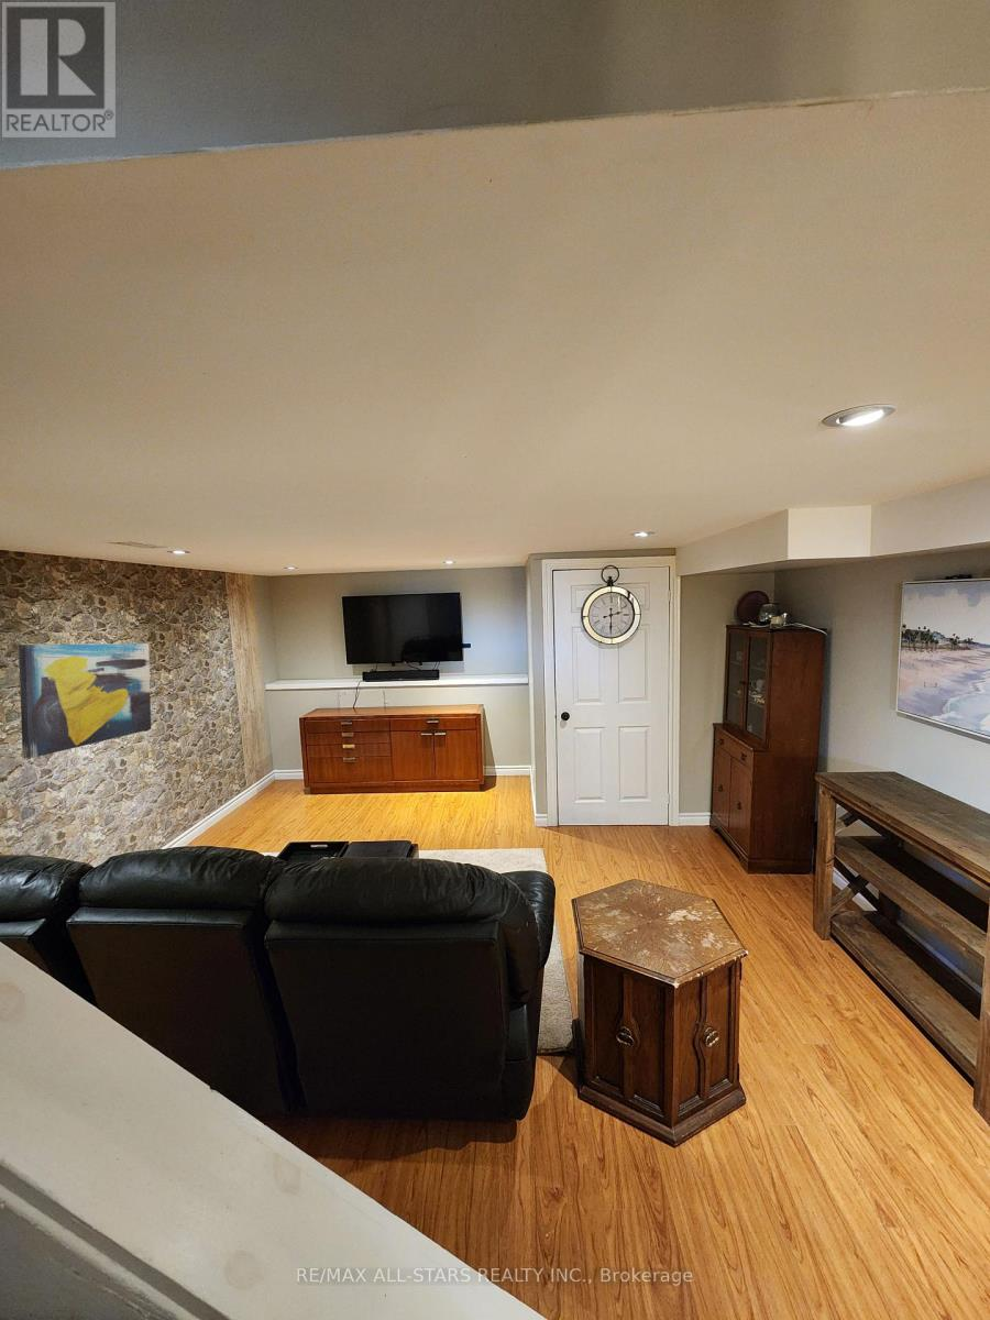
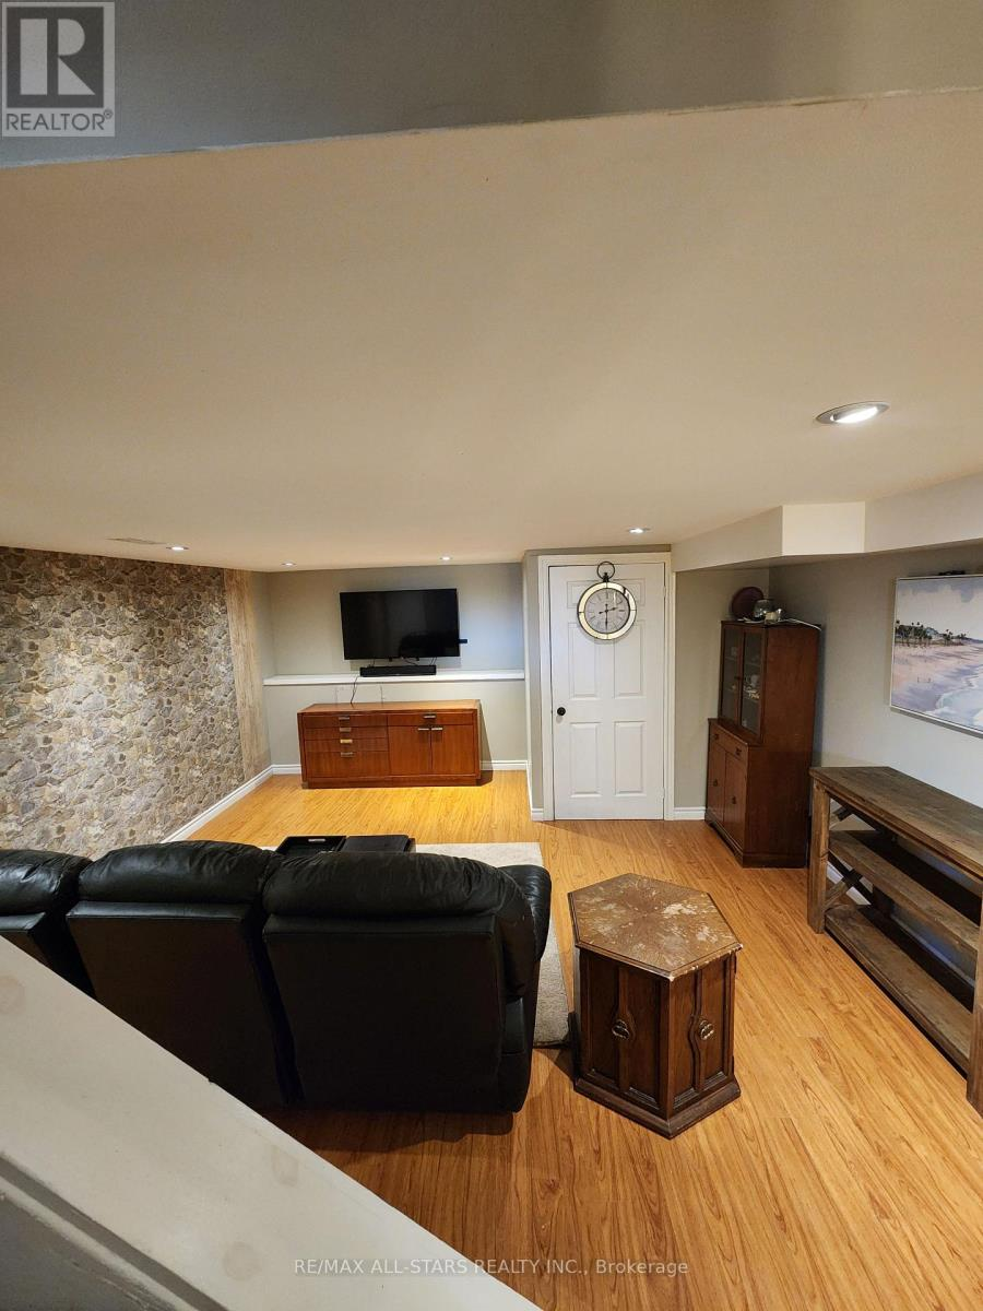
- wall art [18,642,152,760]
